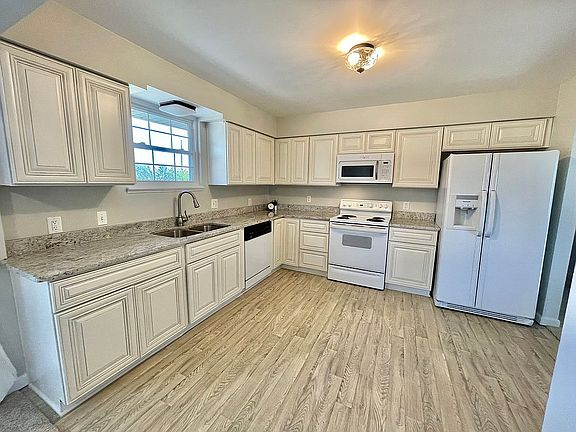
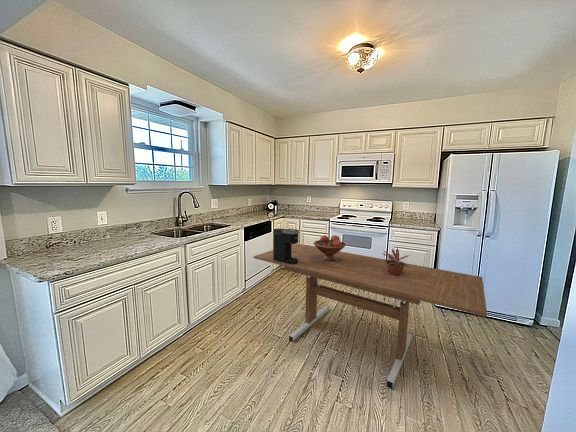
+ coffee maker [272,228,300,264]
+ dining table [253,243,488,390]
+ potted plant [381,246,410,276]
+ fruit bowl [313,234,347,261]
